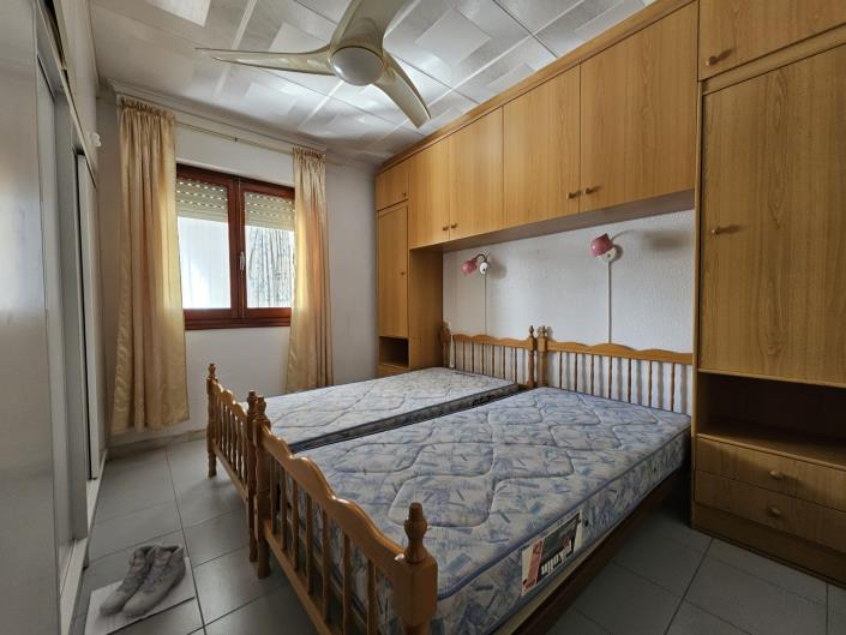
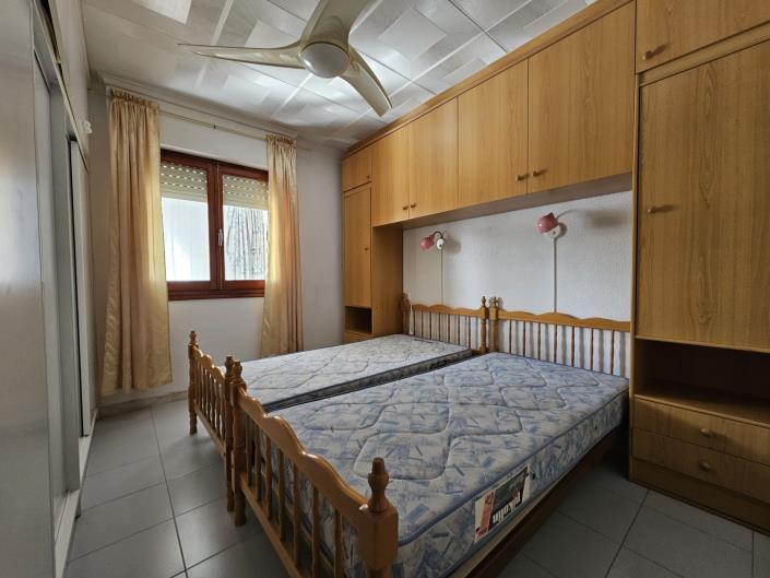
- boots [83,541,197,635]
